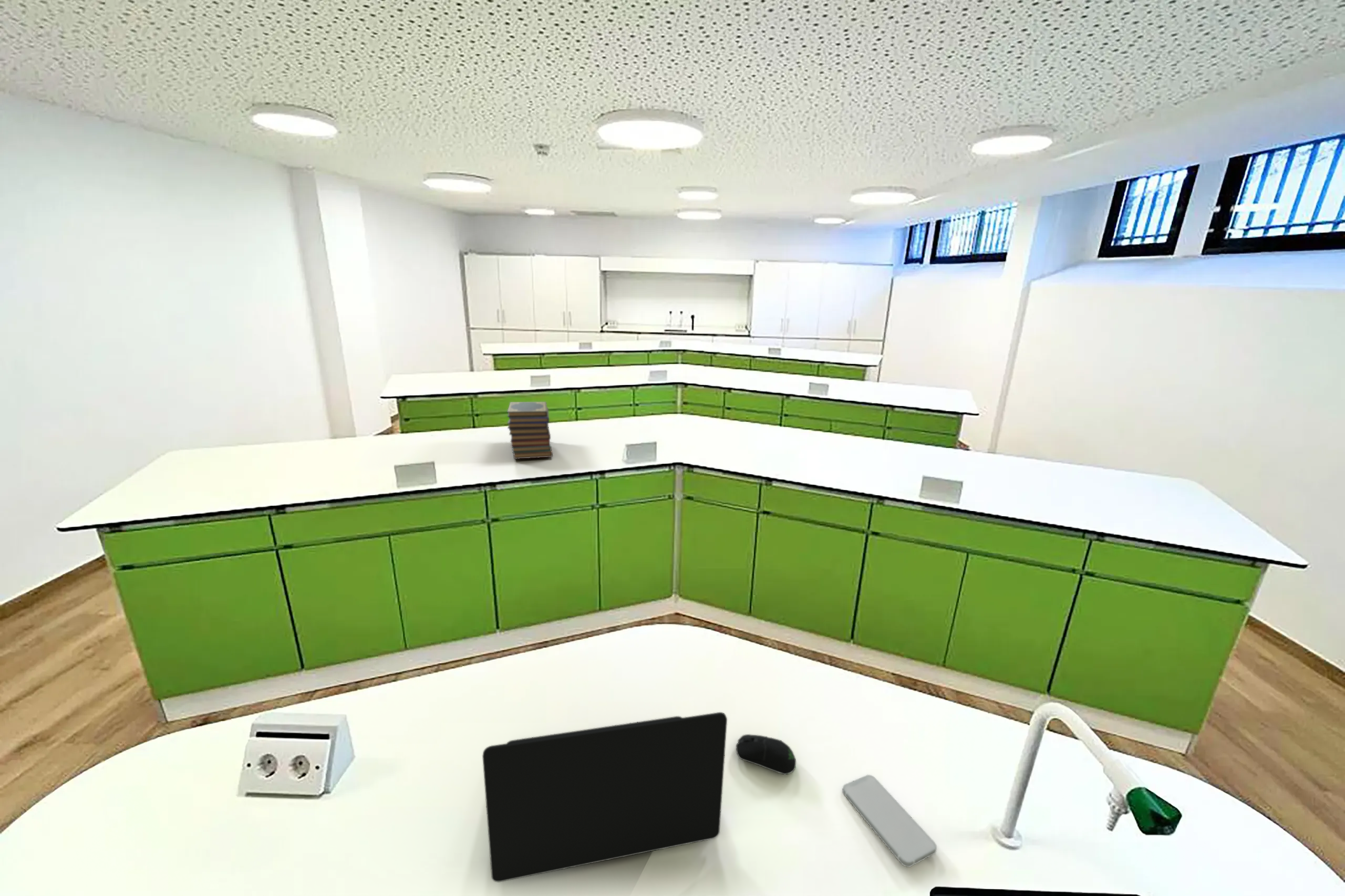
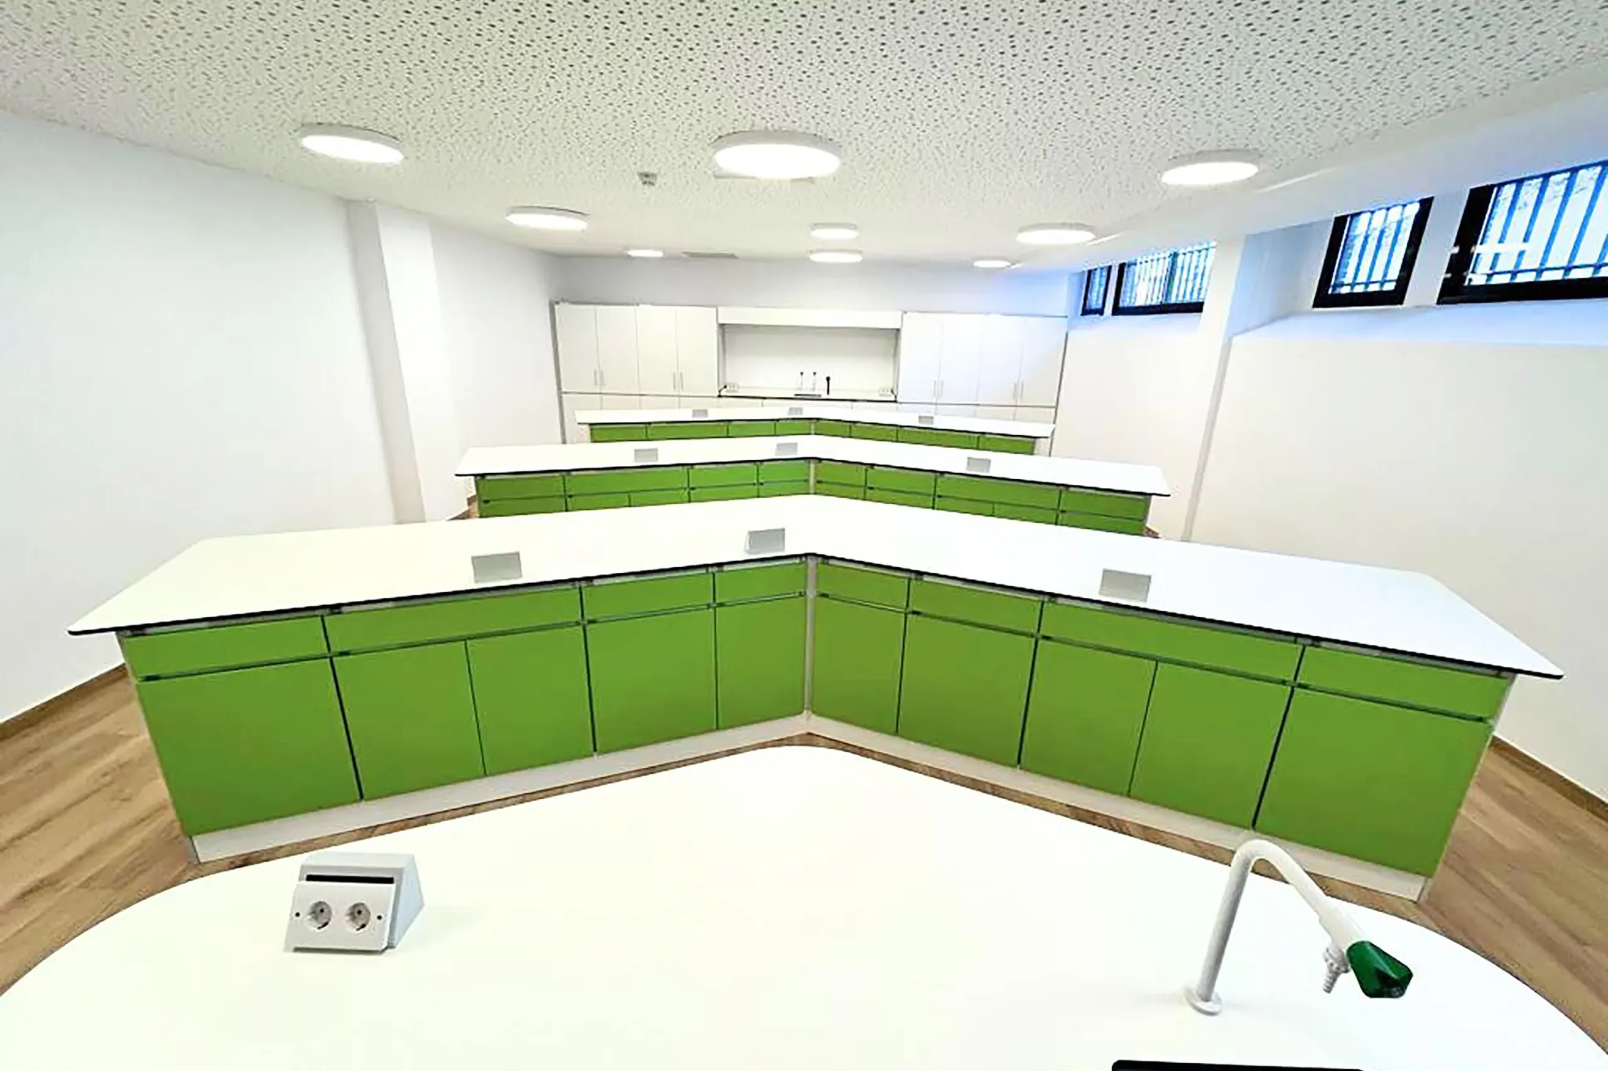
- computer mouse [736,734,796,775]
- smartphone [842,774,937,868]
- laptop [482,712,728,882]
- book stack [506,401,553,460]
